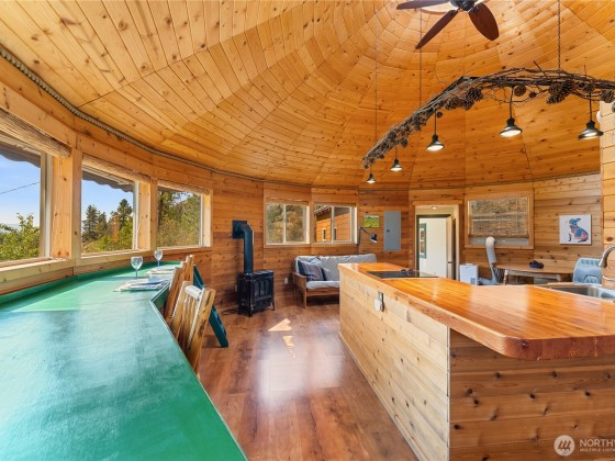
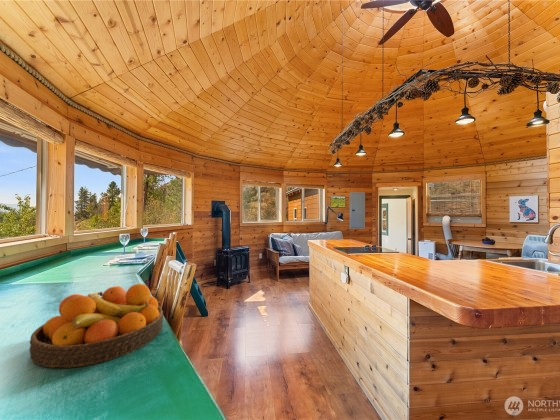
+ fruit bowl [29,283,164,369]
